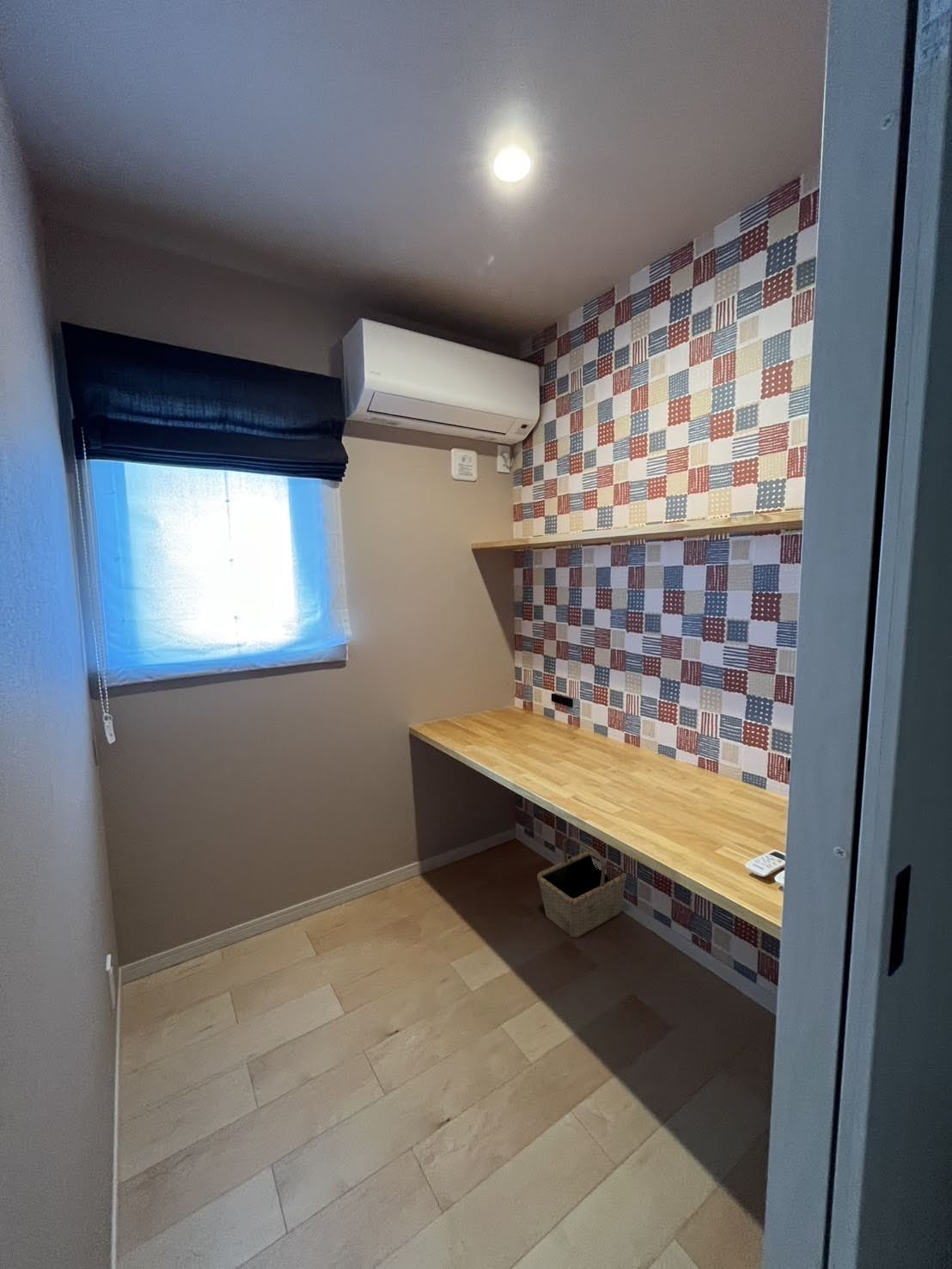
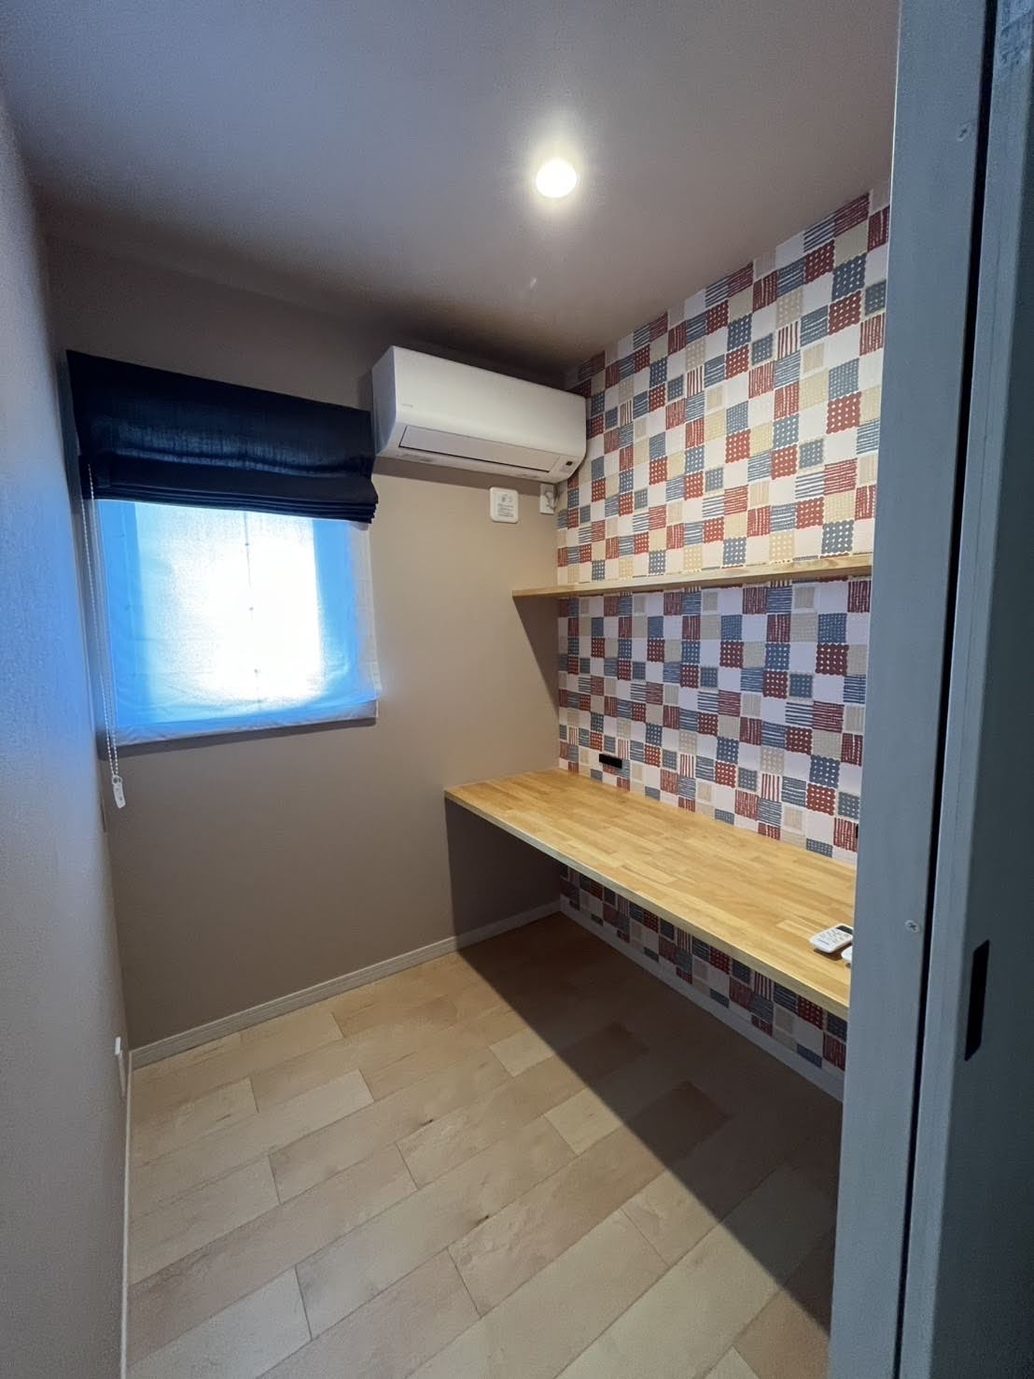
- basket [537,836,627,938]
